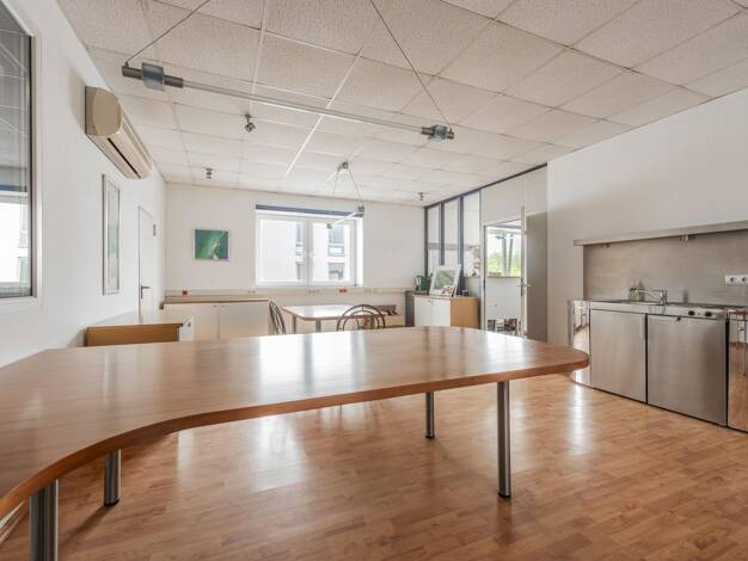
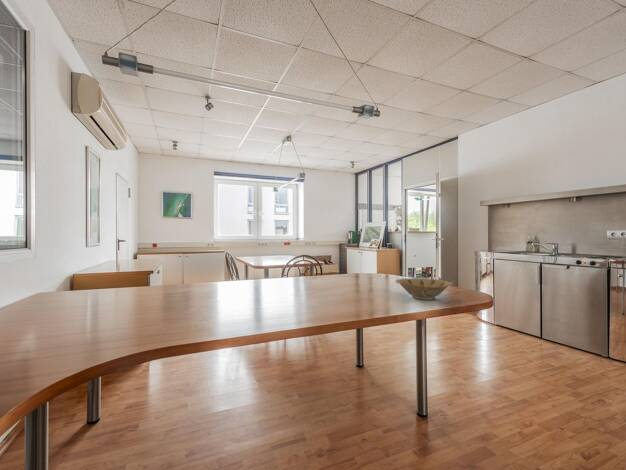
+ bowl [395,277,454,301]
